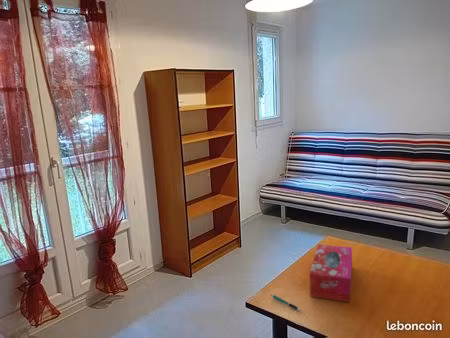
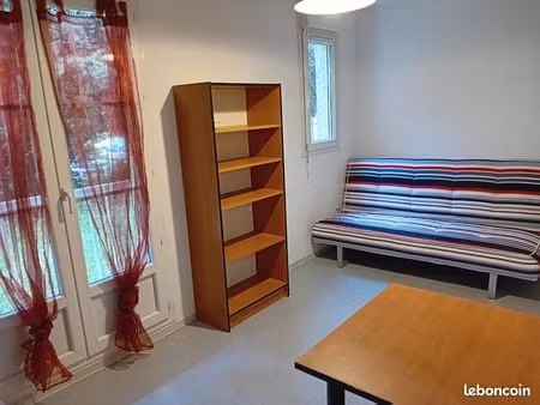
- tissue box [309,243,353,303]
- pen [270,294,302,312]
